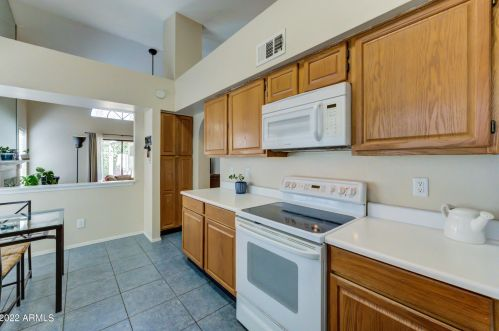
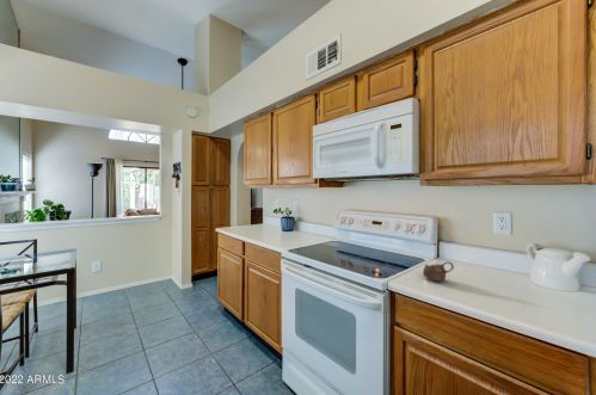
+ cup [422,260,455,283]
